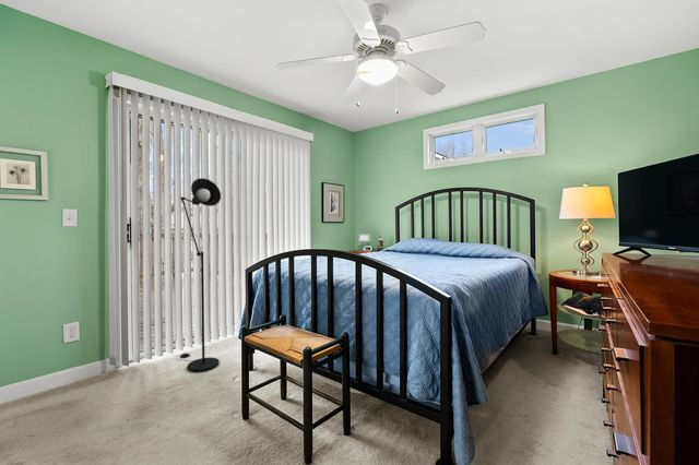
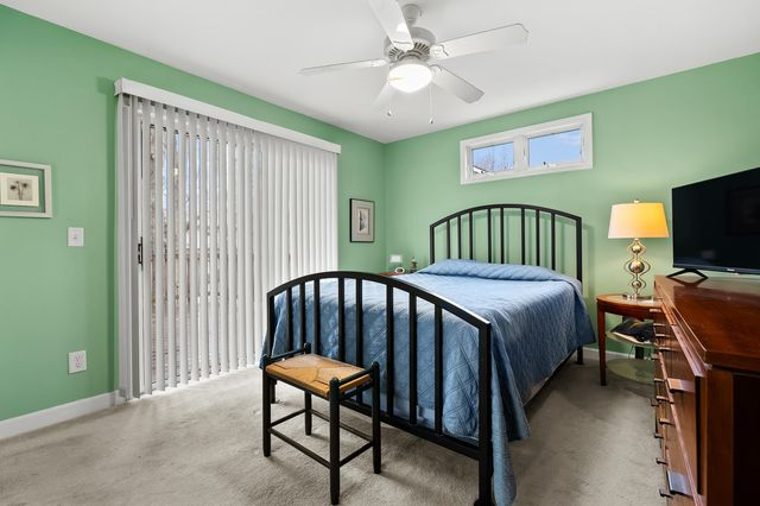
- floor lamp [175,177,222,373]
